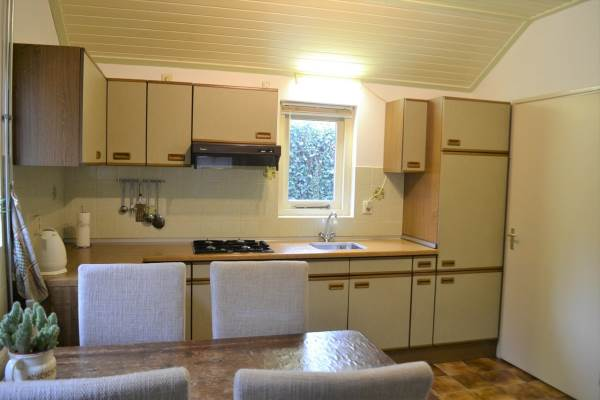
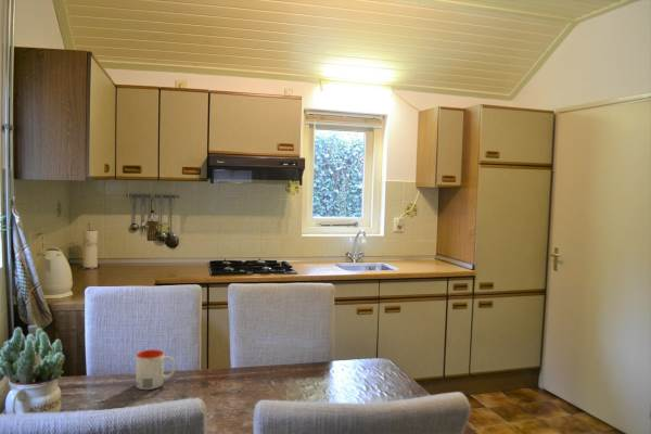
+ mug [135,348,177,391]
